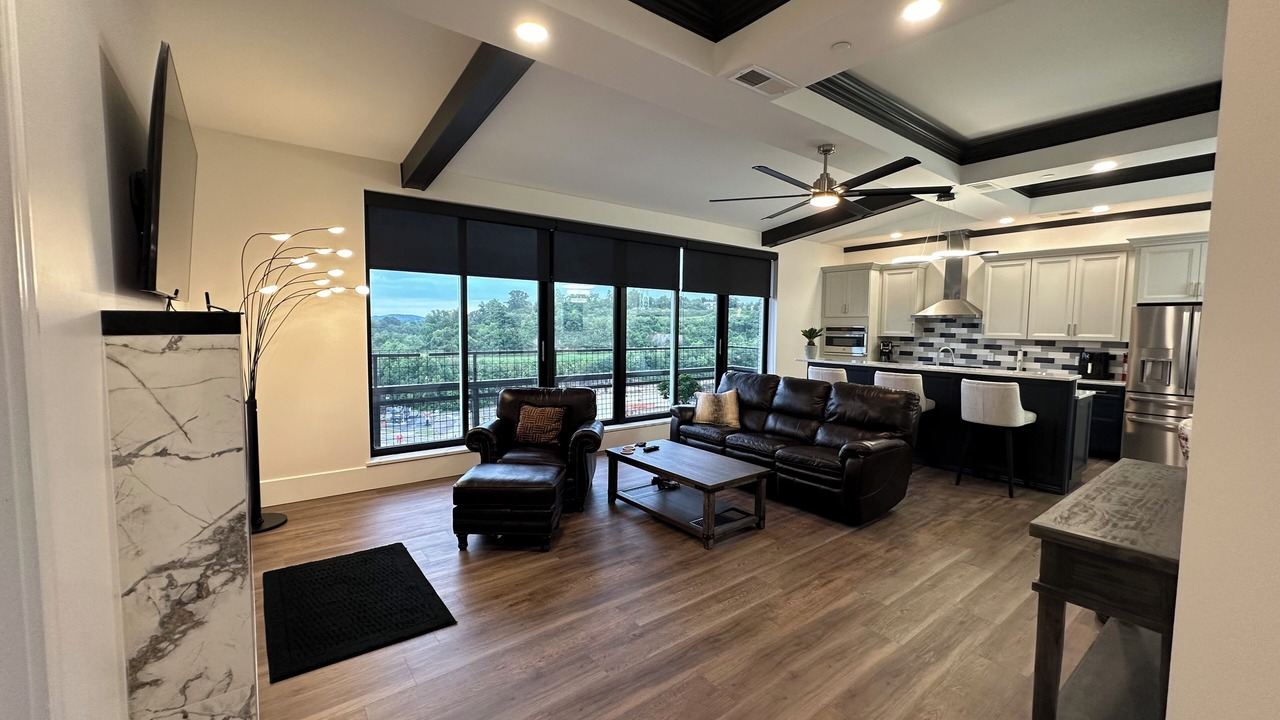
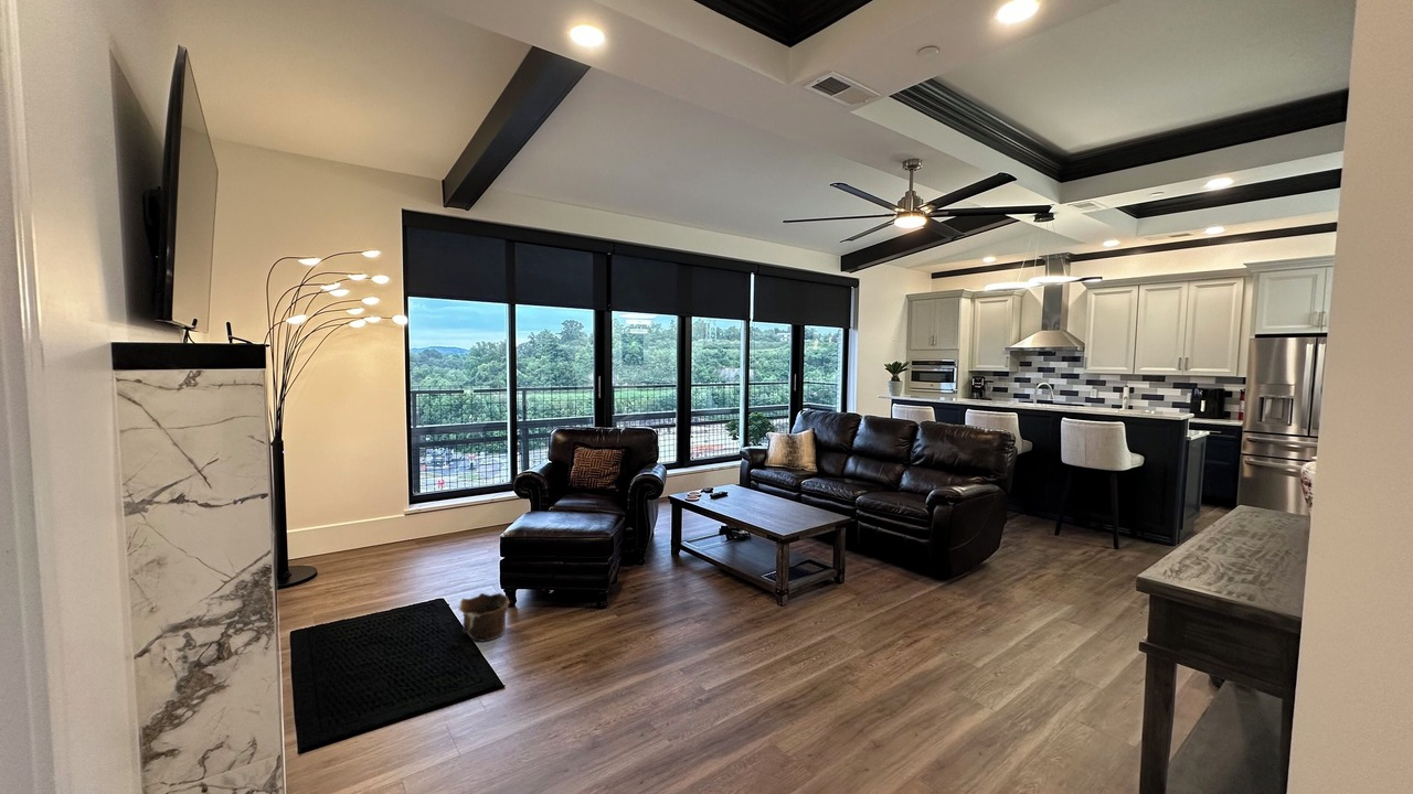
+ clay pot [457,592,511,643]
